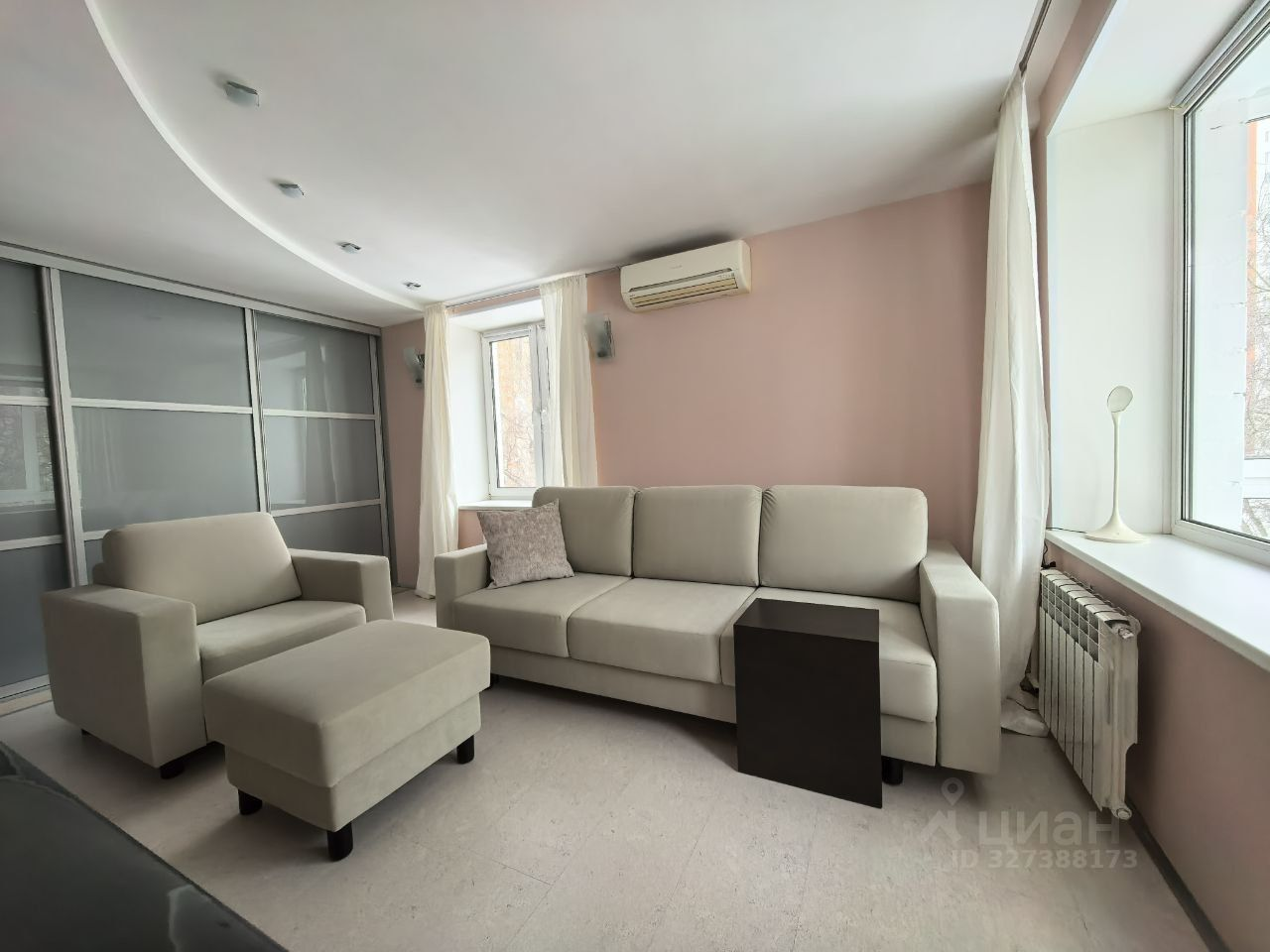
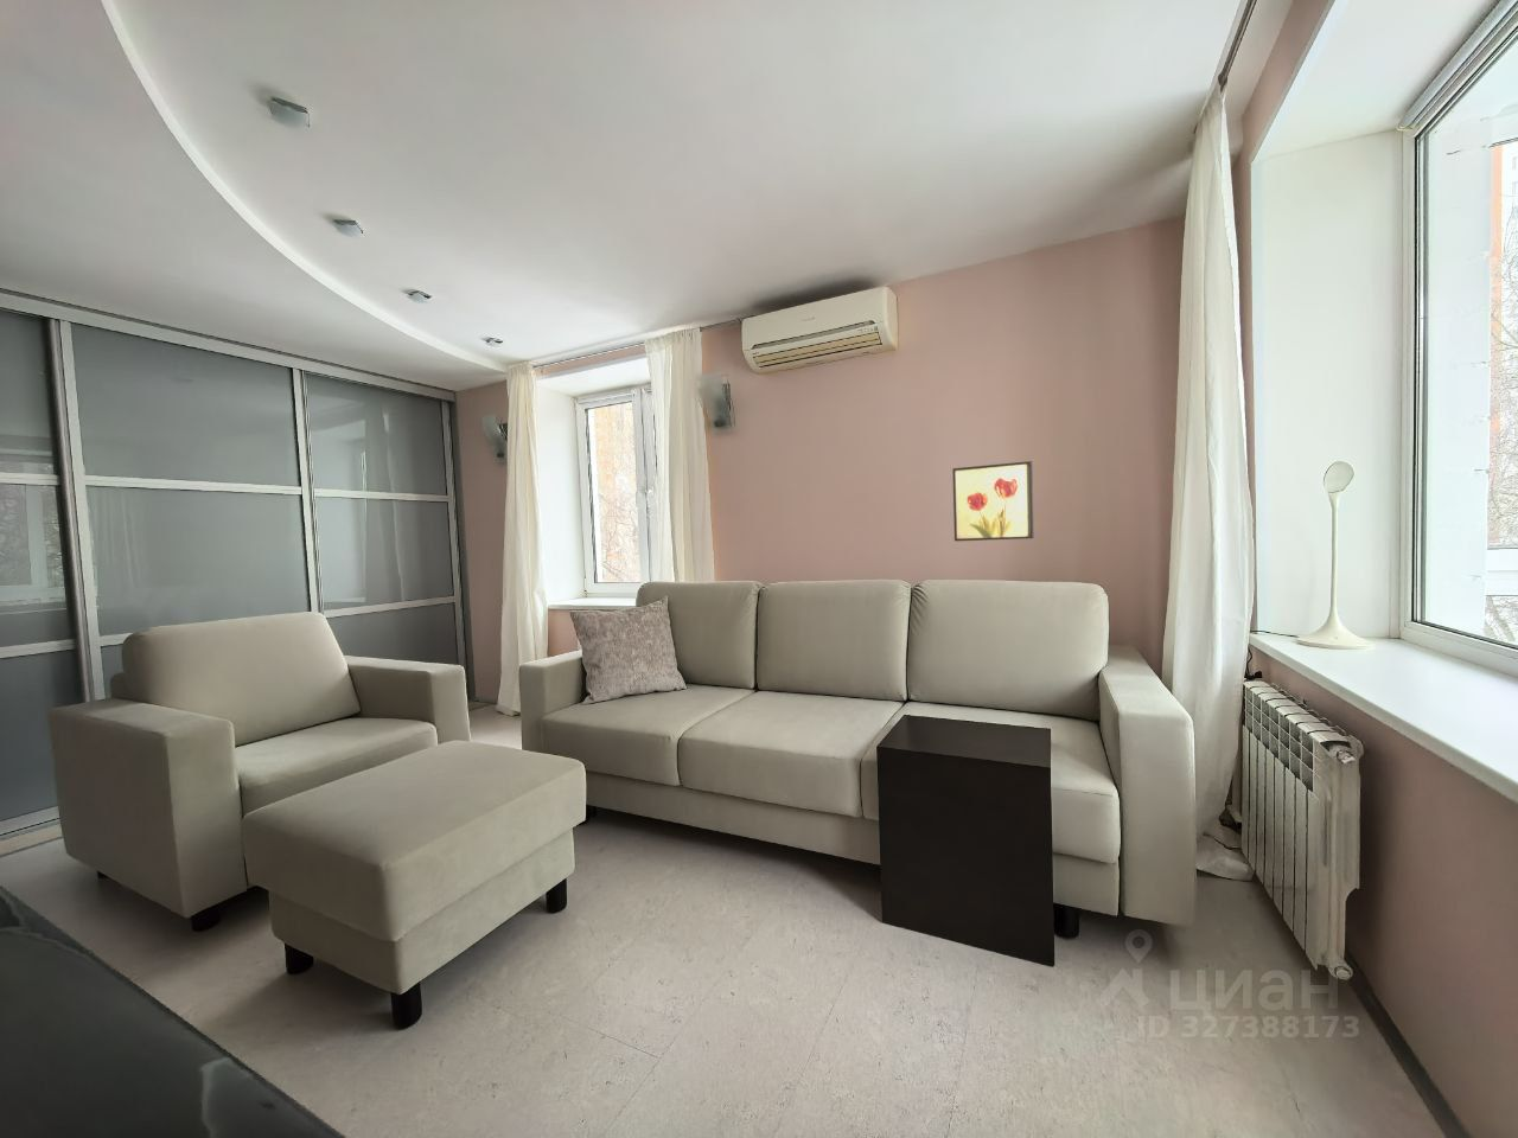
+ wall art [951,460,1035,542]
